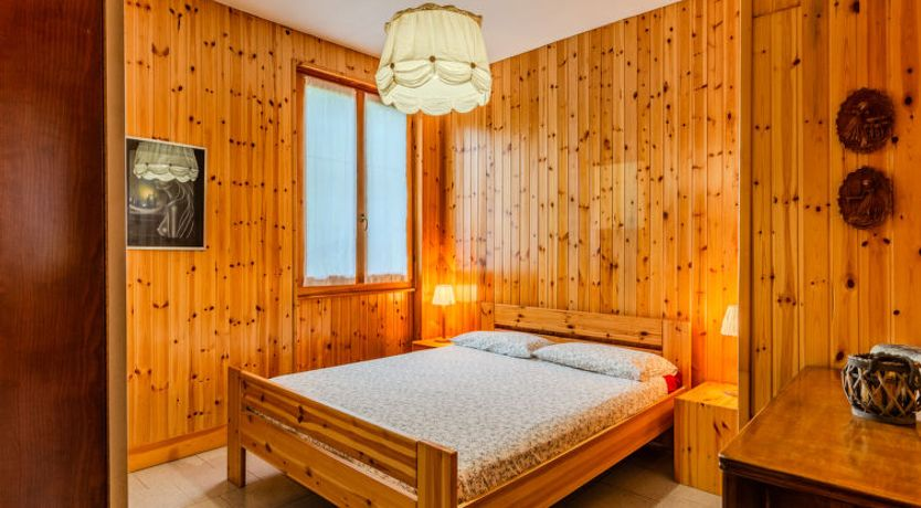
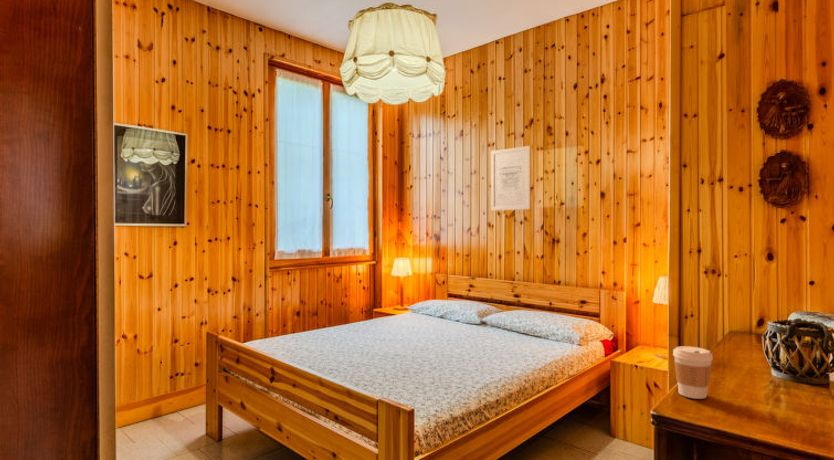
+ coffee cup [672,345,714,400]
+ wall art [490,145,531,211]
